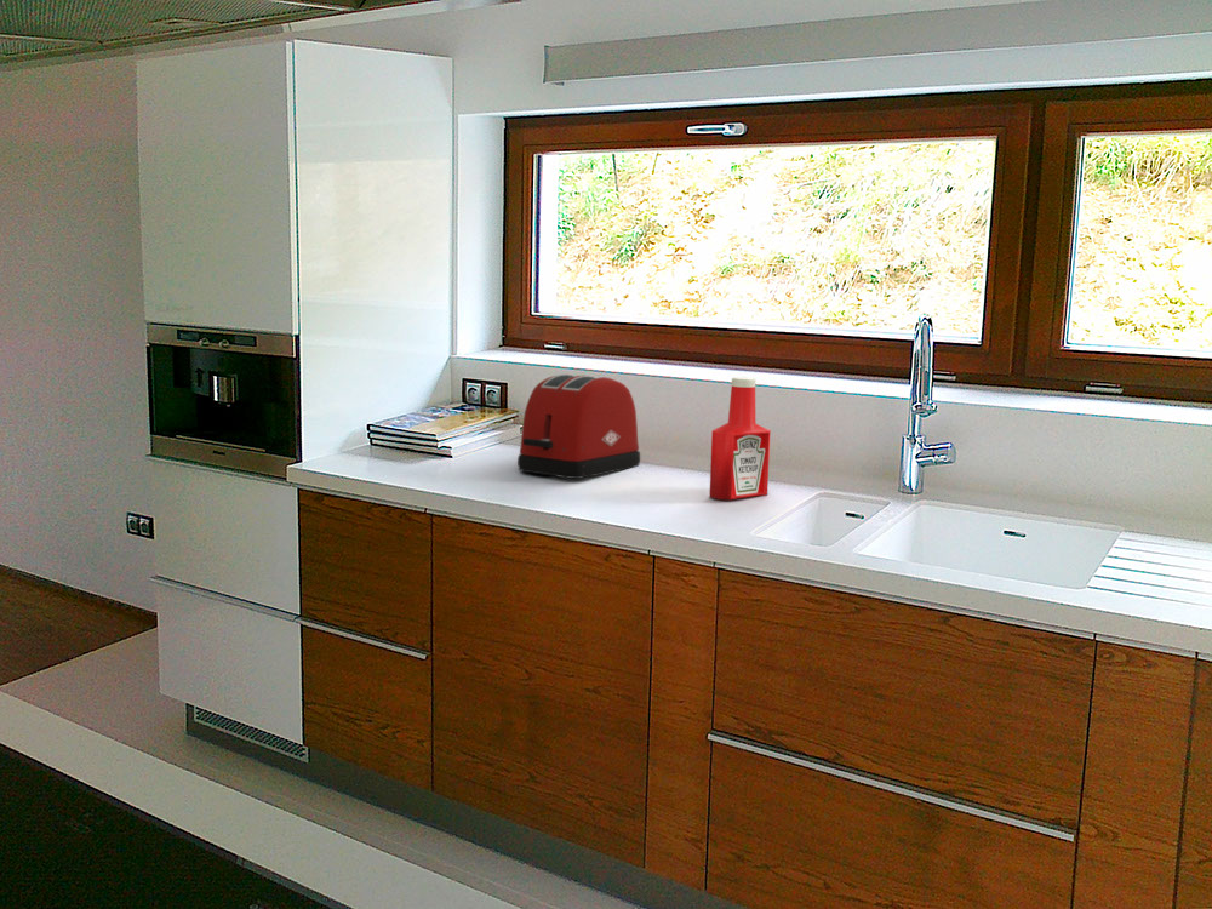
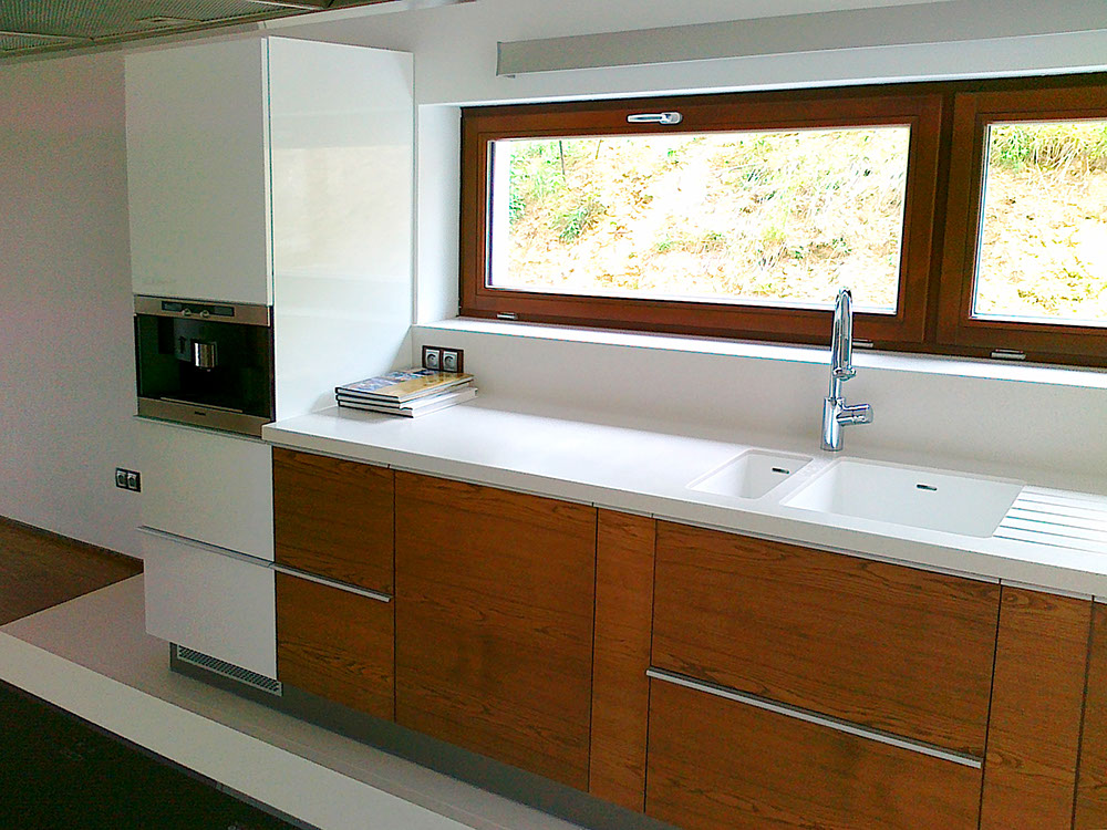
- toaster [516,373,641,480]
- soap bottle [708,377,772,501]
